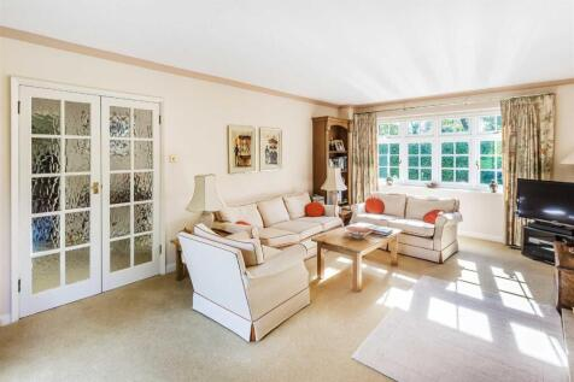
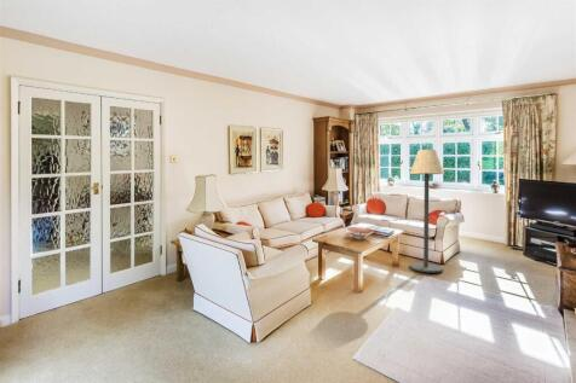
+ floor lamp [409,149,445,273]
